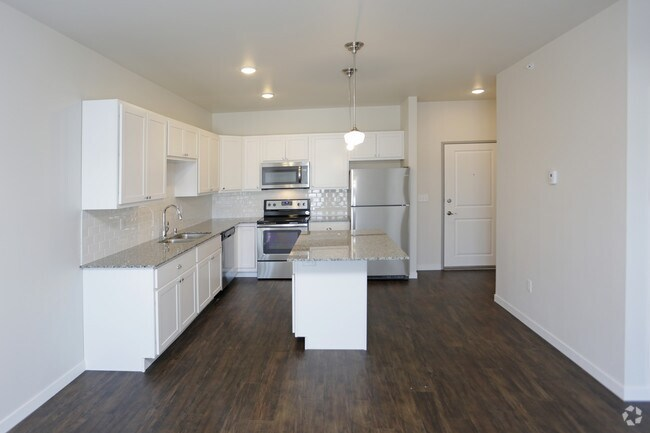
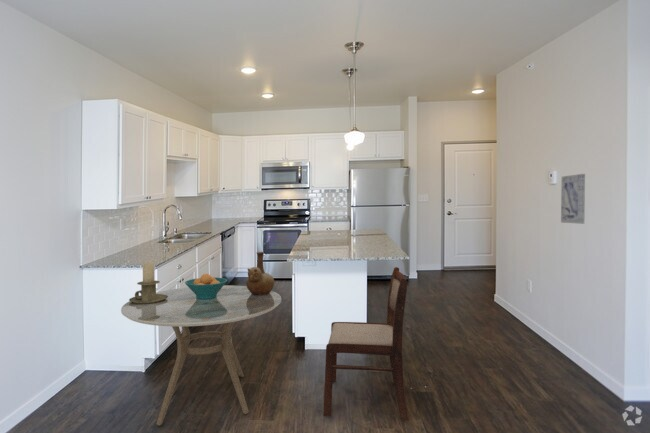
+ fruit bowl [184,273,228,299]
+ vase [245,251,275,296]
+ dining table [120,284,282,427]
+ candle holder [128,262,168,304]
+ wall art [560,173,586,225]
+ dining chair [323,266,410,422]
